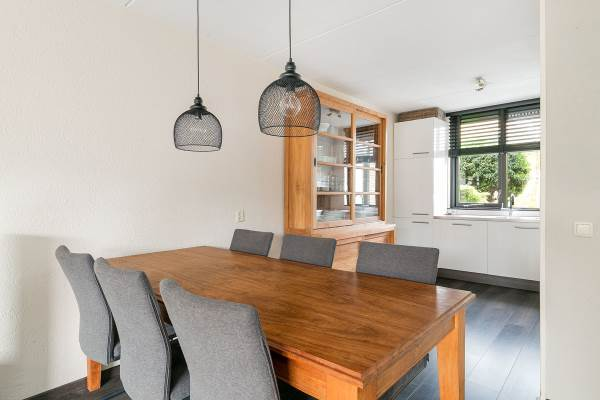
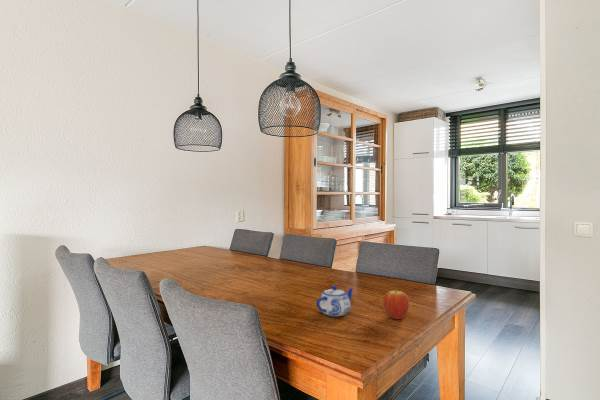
+ teapot [315,285,355,317]
+ fruit [382,288,410,320]
